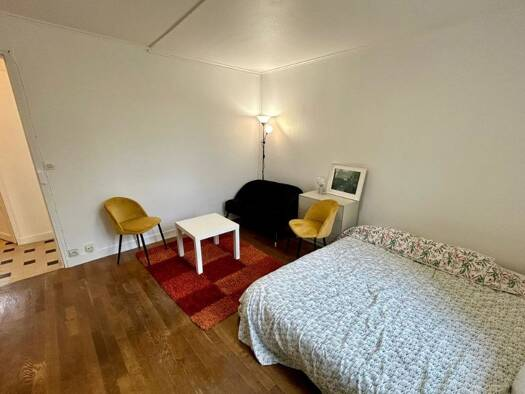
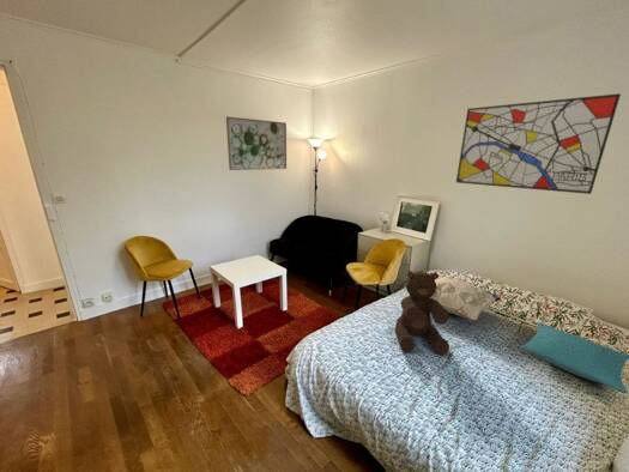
+ wall art [455,92,622,195]
+ pillow [520,321,629,394]
+ wall art [225,115,288,171]
+ teddy bear [394,270,450,356]
+ decorative pillow [430,274,502,322]
